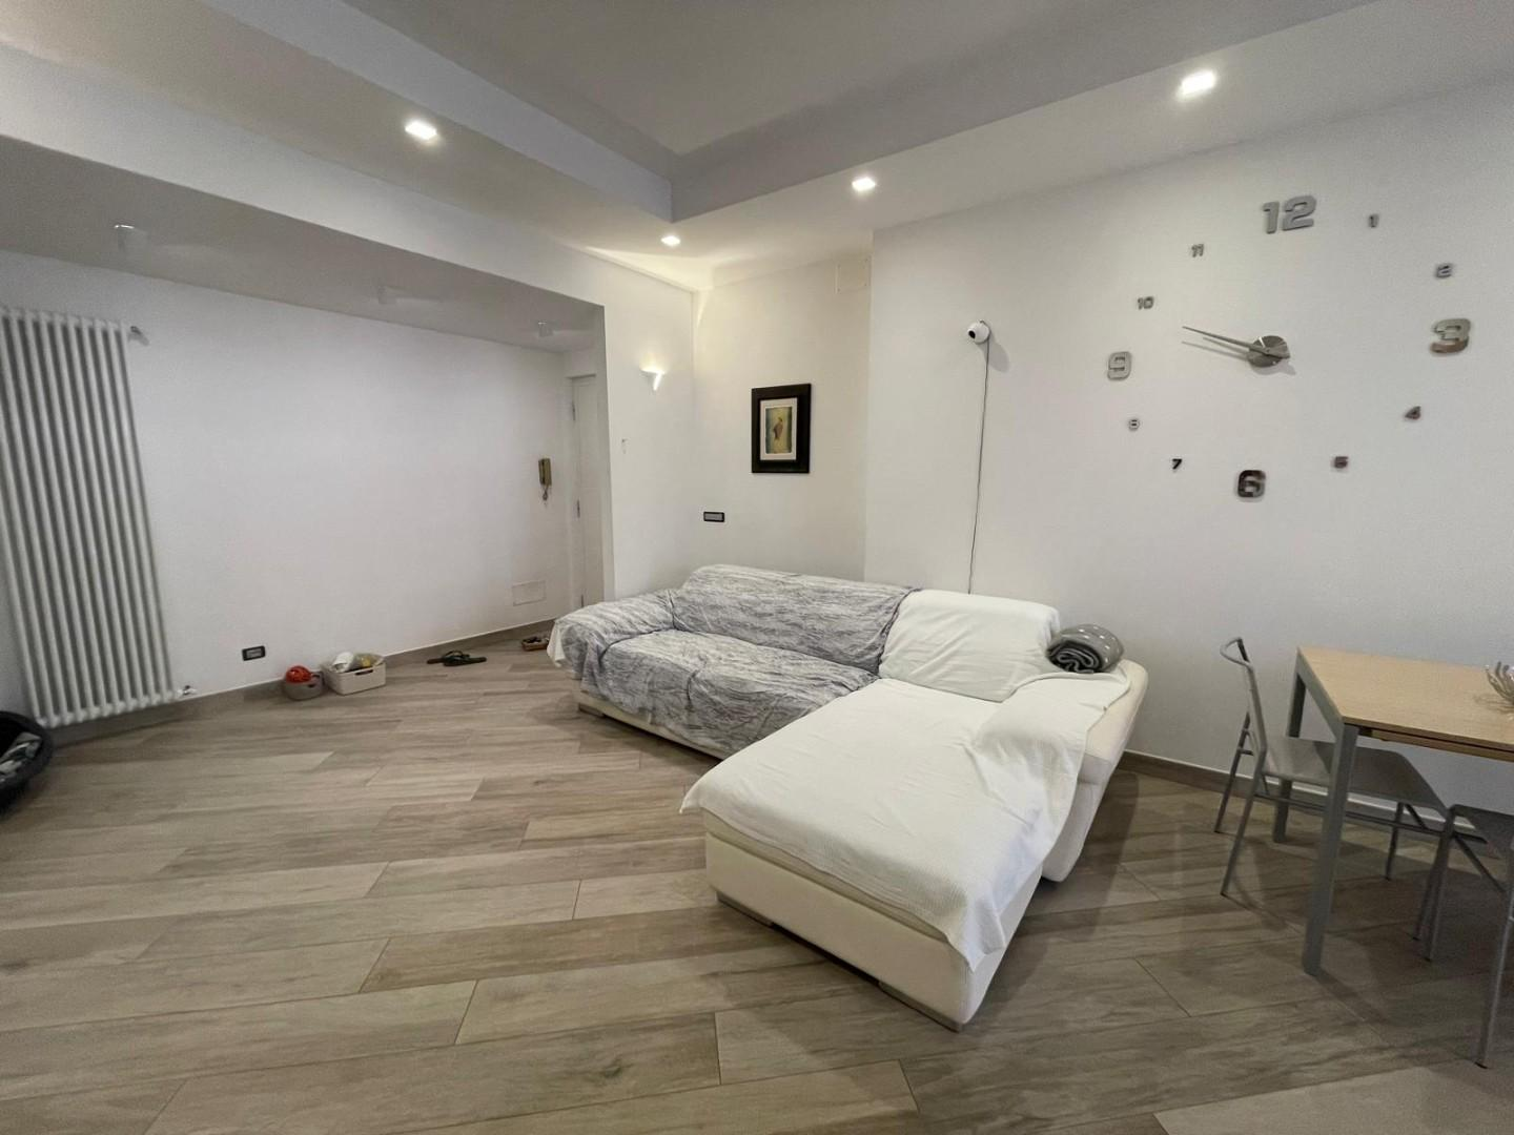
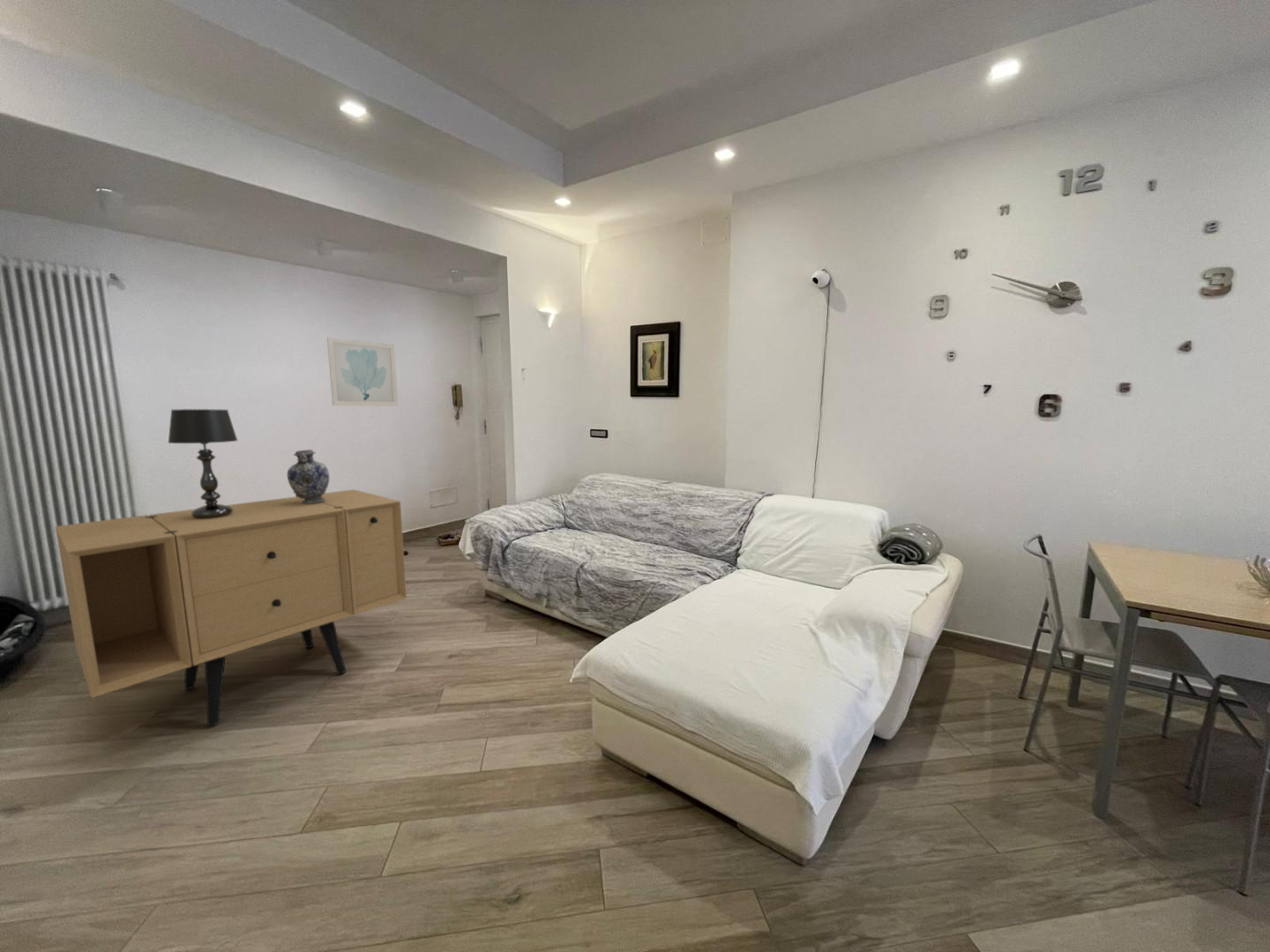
+ wall art [326,337,399,407]
+ decorative vase [287,449,330,504]
+ sideboard [55,488,407,726]
+ table lamp [167,408,239,518]
